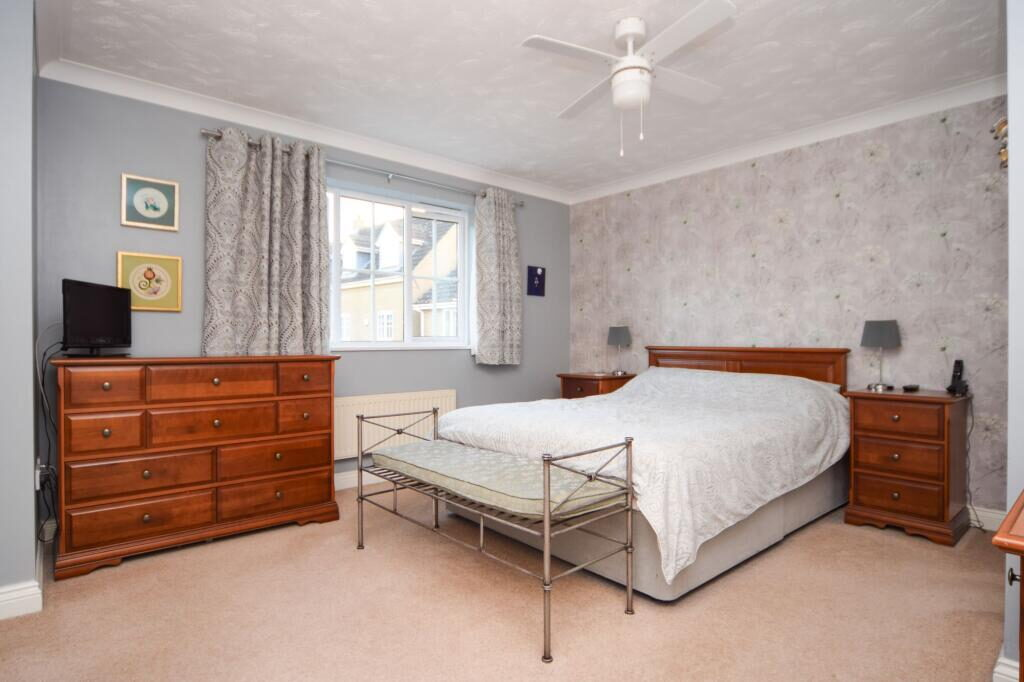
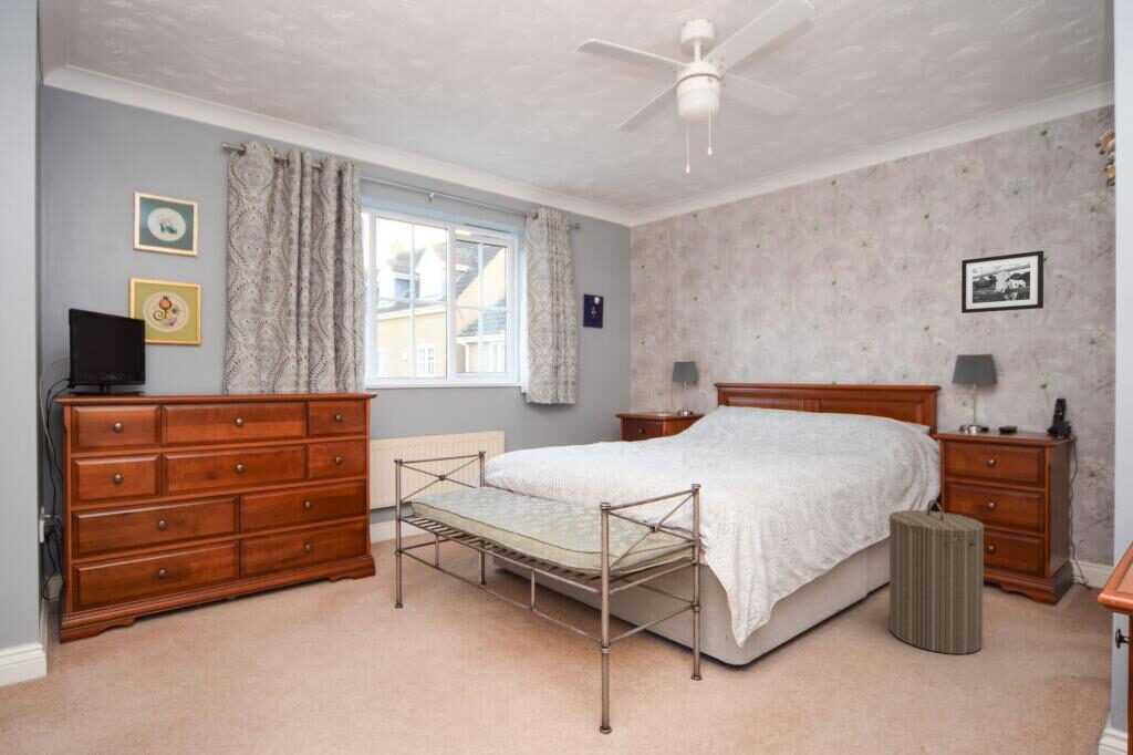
+ picture frame [960,249,1044,314]
+ laundry hamper [887,498,986,655]
